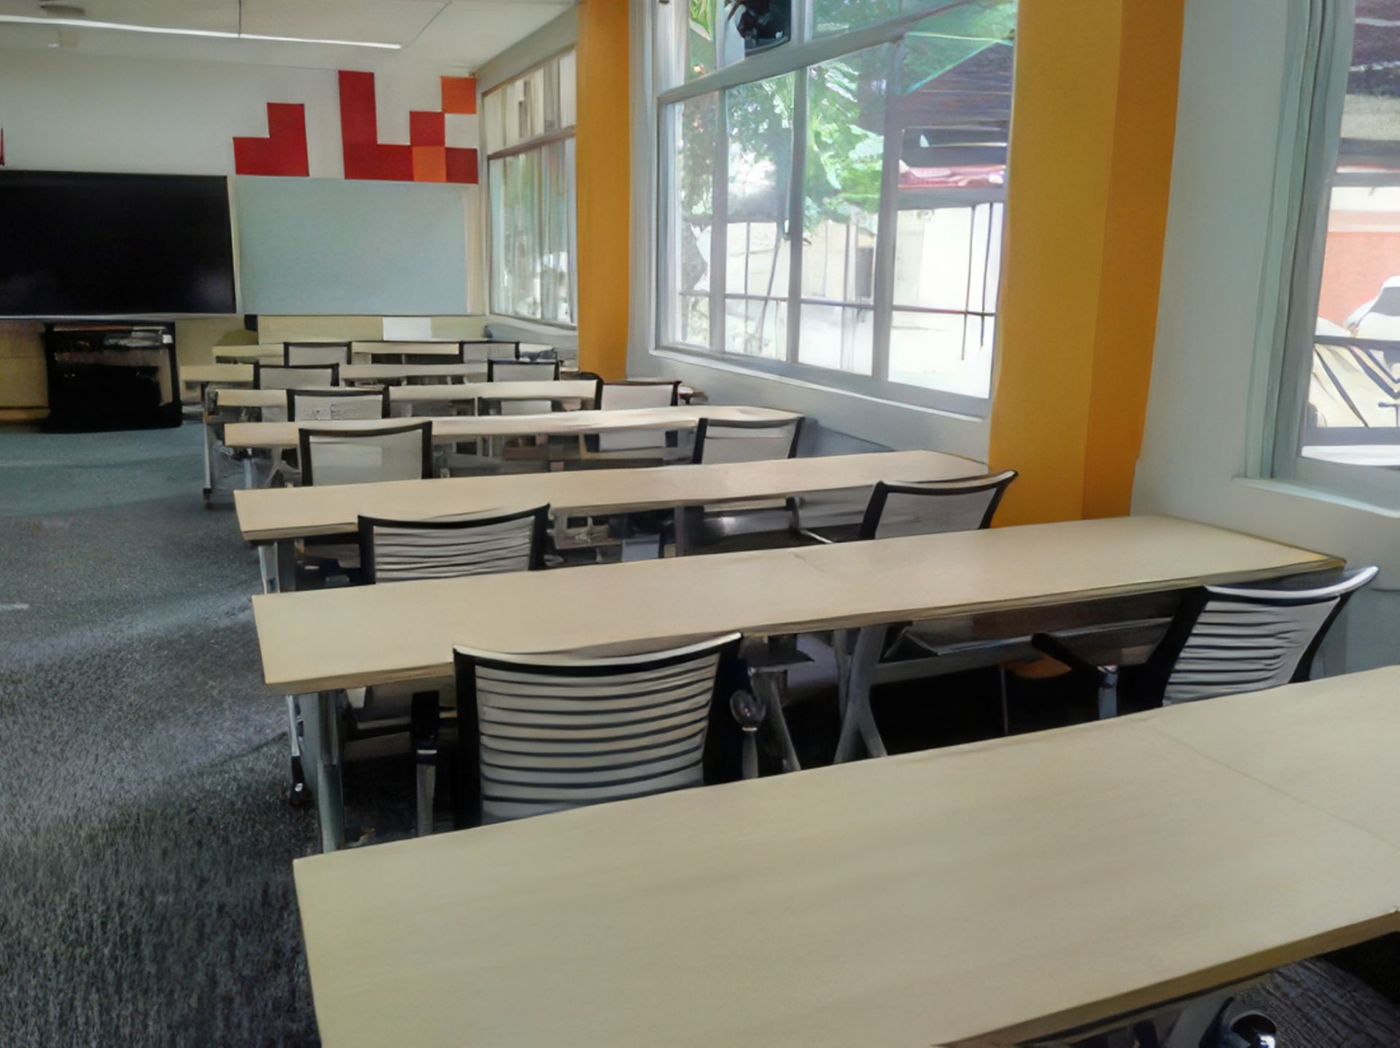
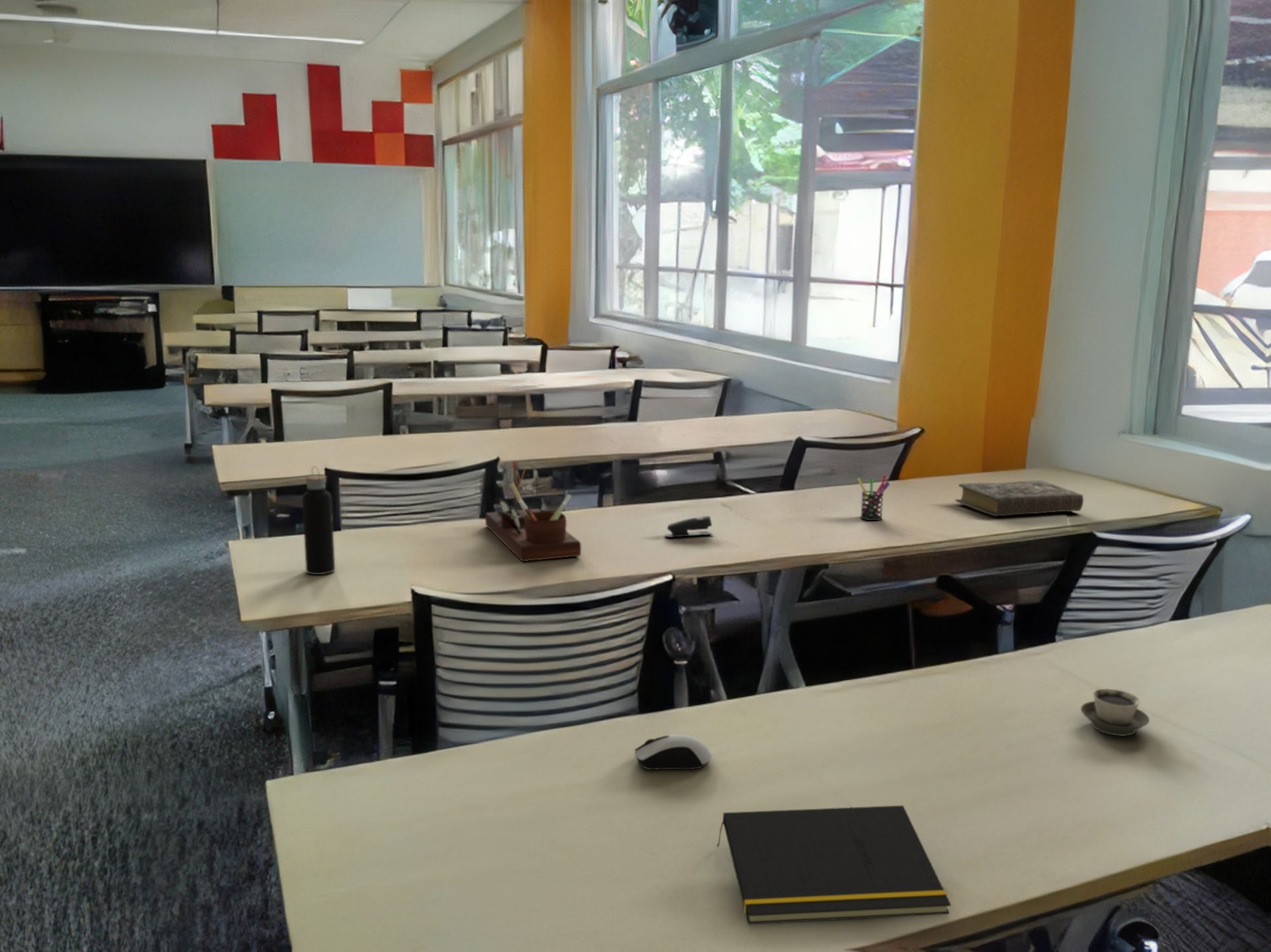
+ notepad [716,805,952,925]
+ book [955,479,1084,517]
+ computer mouse [634,734,713,771]
+ desk organizer [485,459,582,562]
+ pen holder [857,474,890,521]
+ water bottle [301,466,336,575]
+ stapler [664,515,713,538]
+ cup [1080,688,1150,737]
